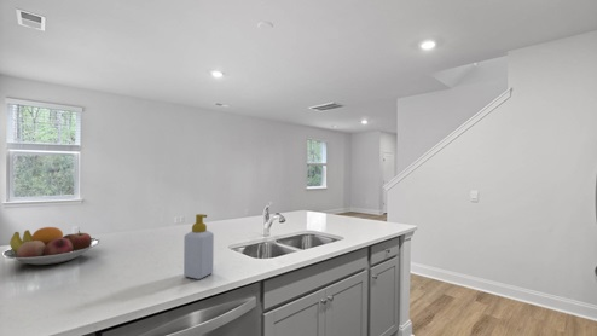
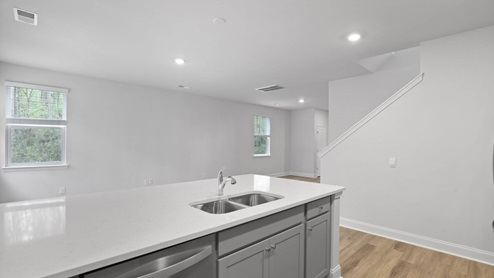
- soap bottle [182,213,215,280]
- fruit bowl [1,226,102,266]
